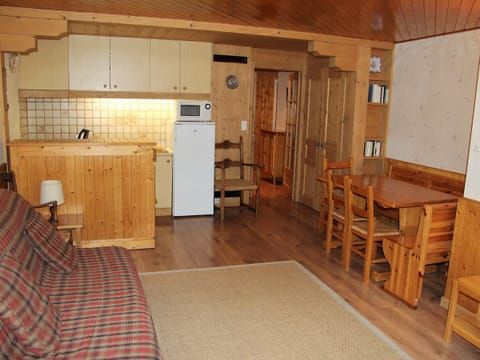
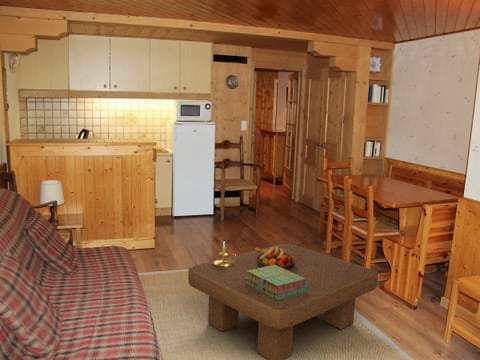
+ stack of books [245,265,308,301]
+ candle holder [211,242,236,267]
+ fruit bowl [254,245,297,271]
+ coffee table [187,243,379,360]
